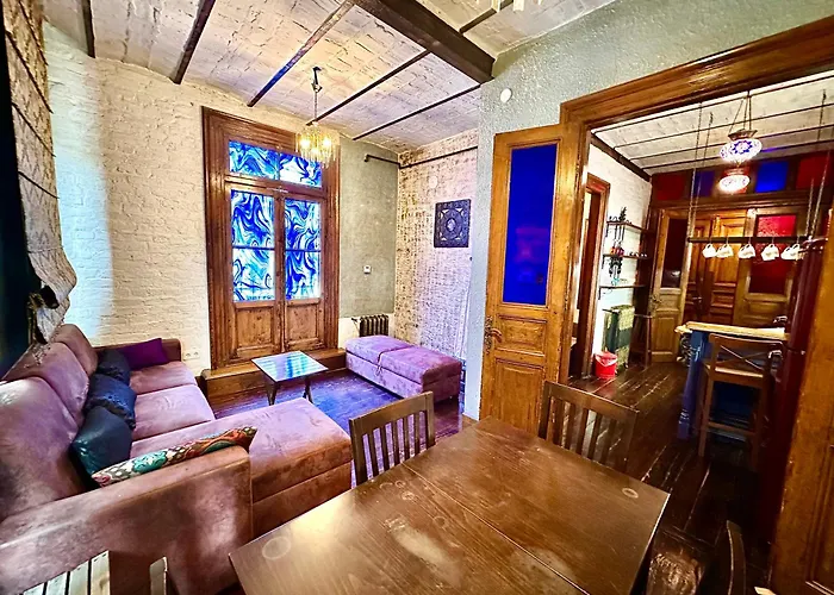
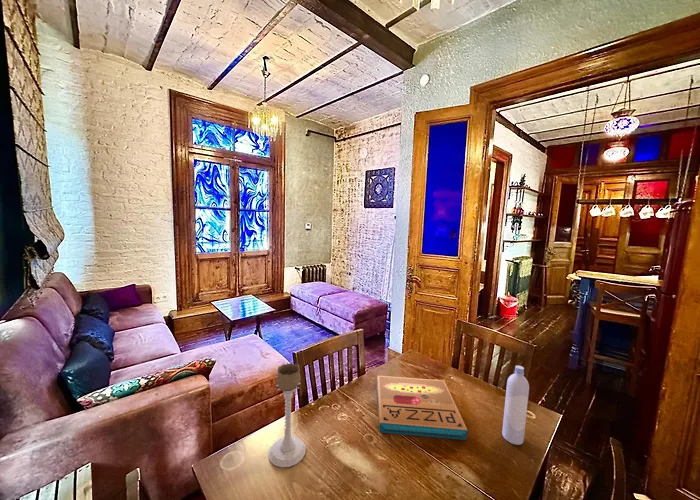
+ bottle [501,365,530,446]
+ pizza box [376,375,468,441]
+ candle holder [268,362,307,468]
